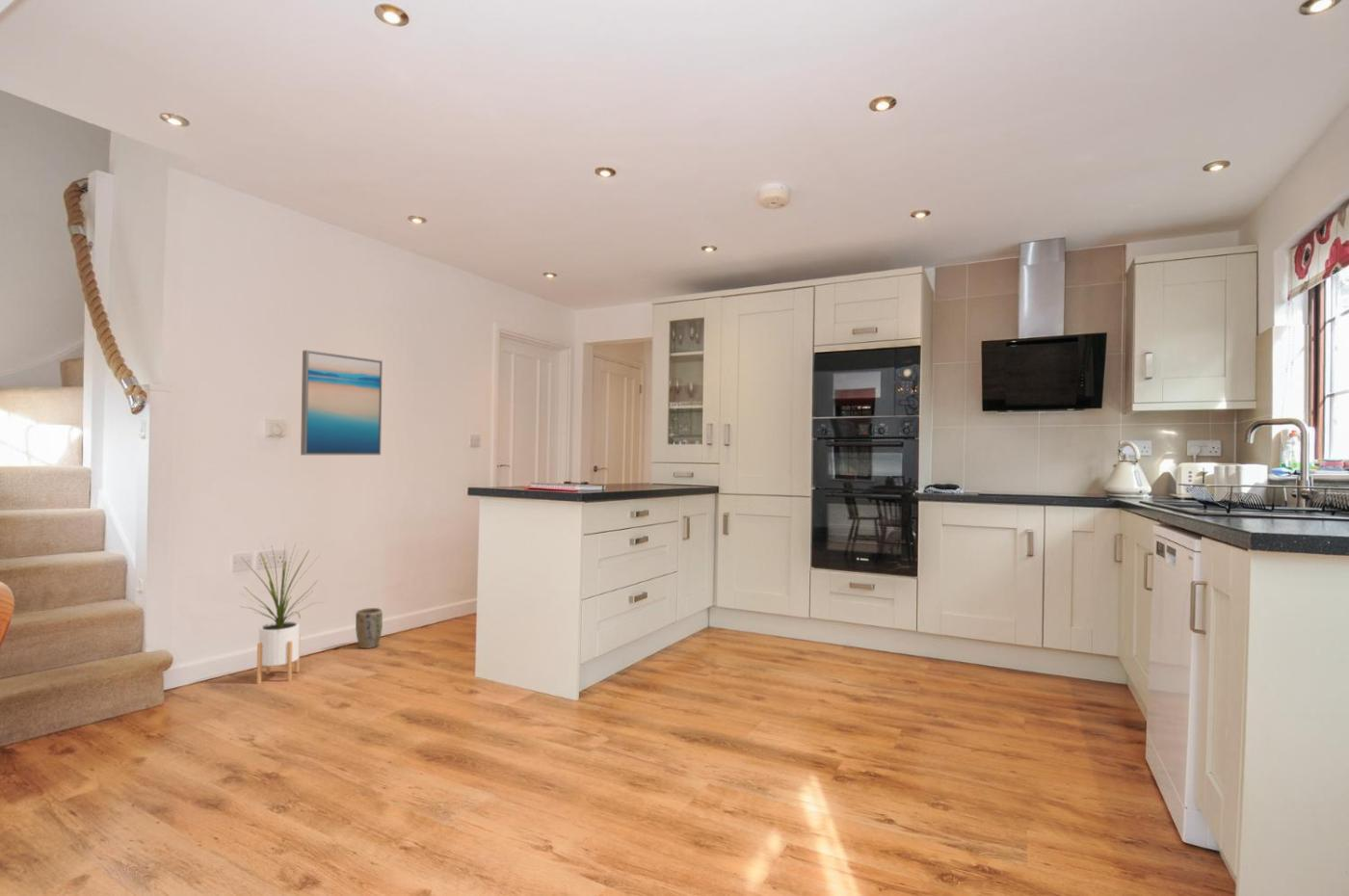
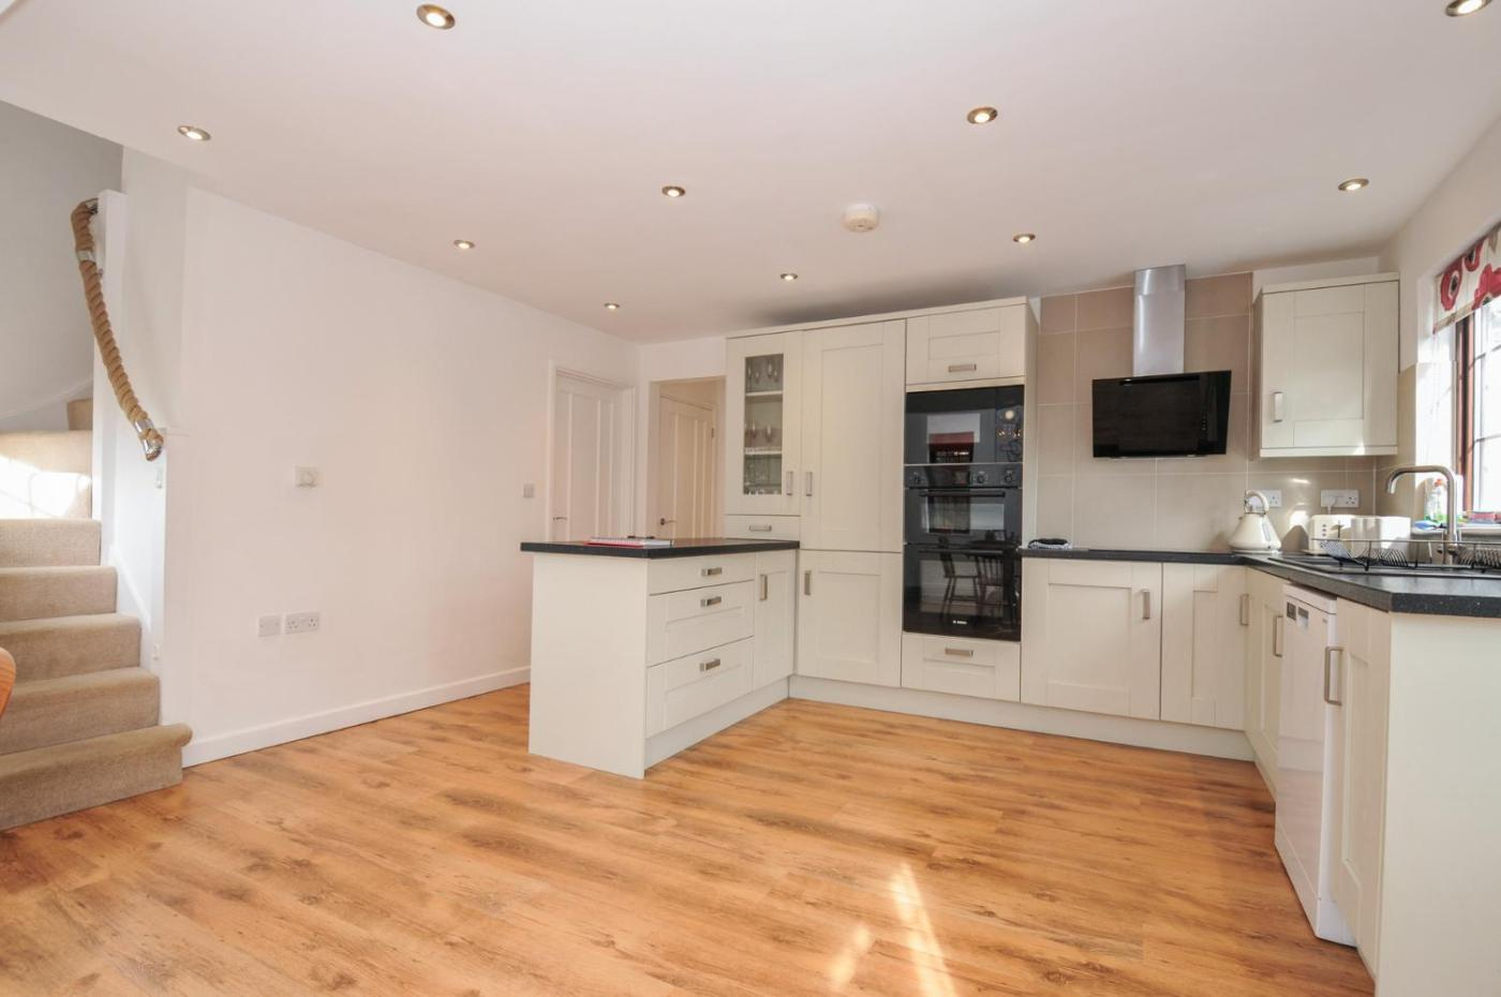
- house plant [238,541,325,685]
- plant pot [355,607,384,649]
- wall art [300,349,384,456]
